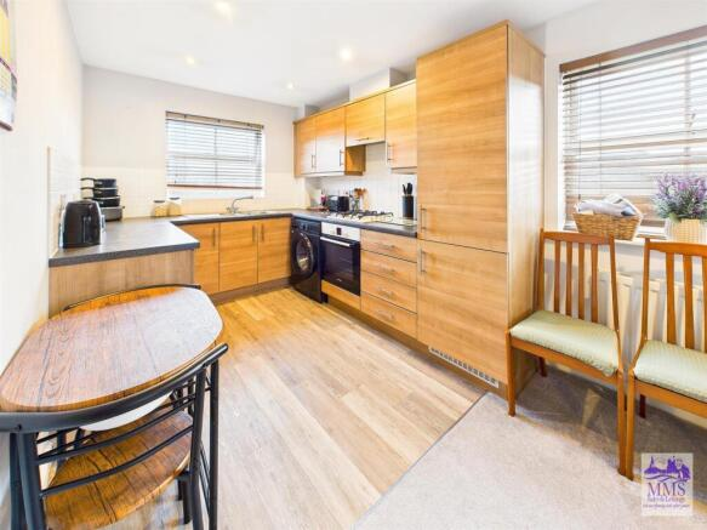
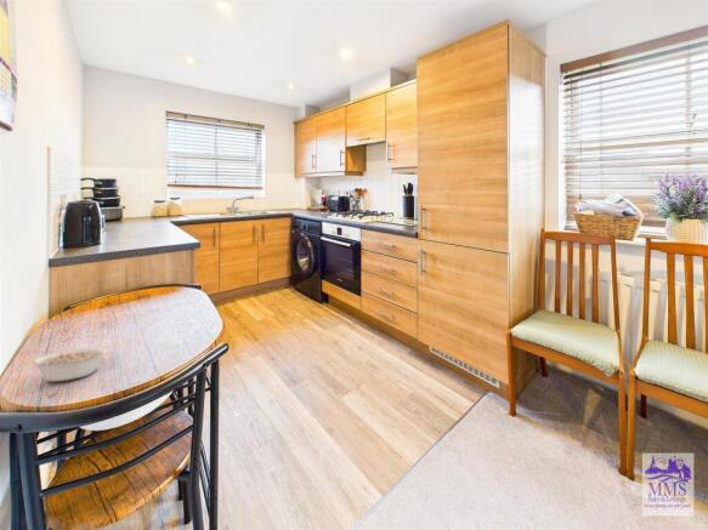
+ legume [29,347,107,382]
